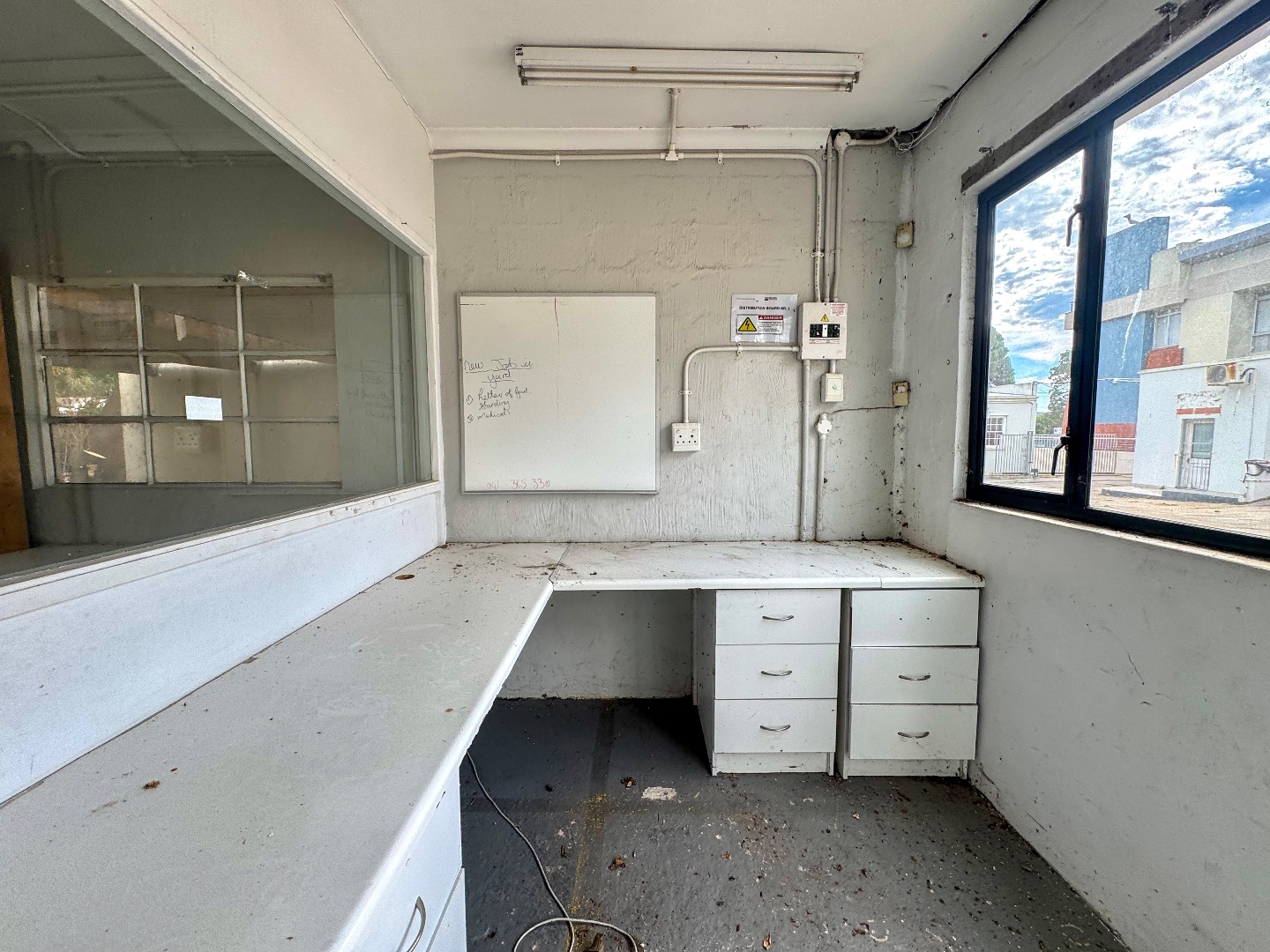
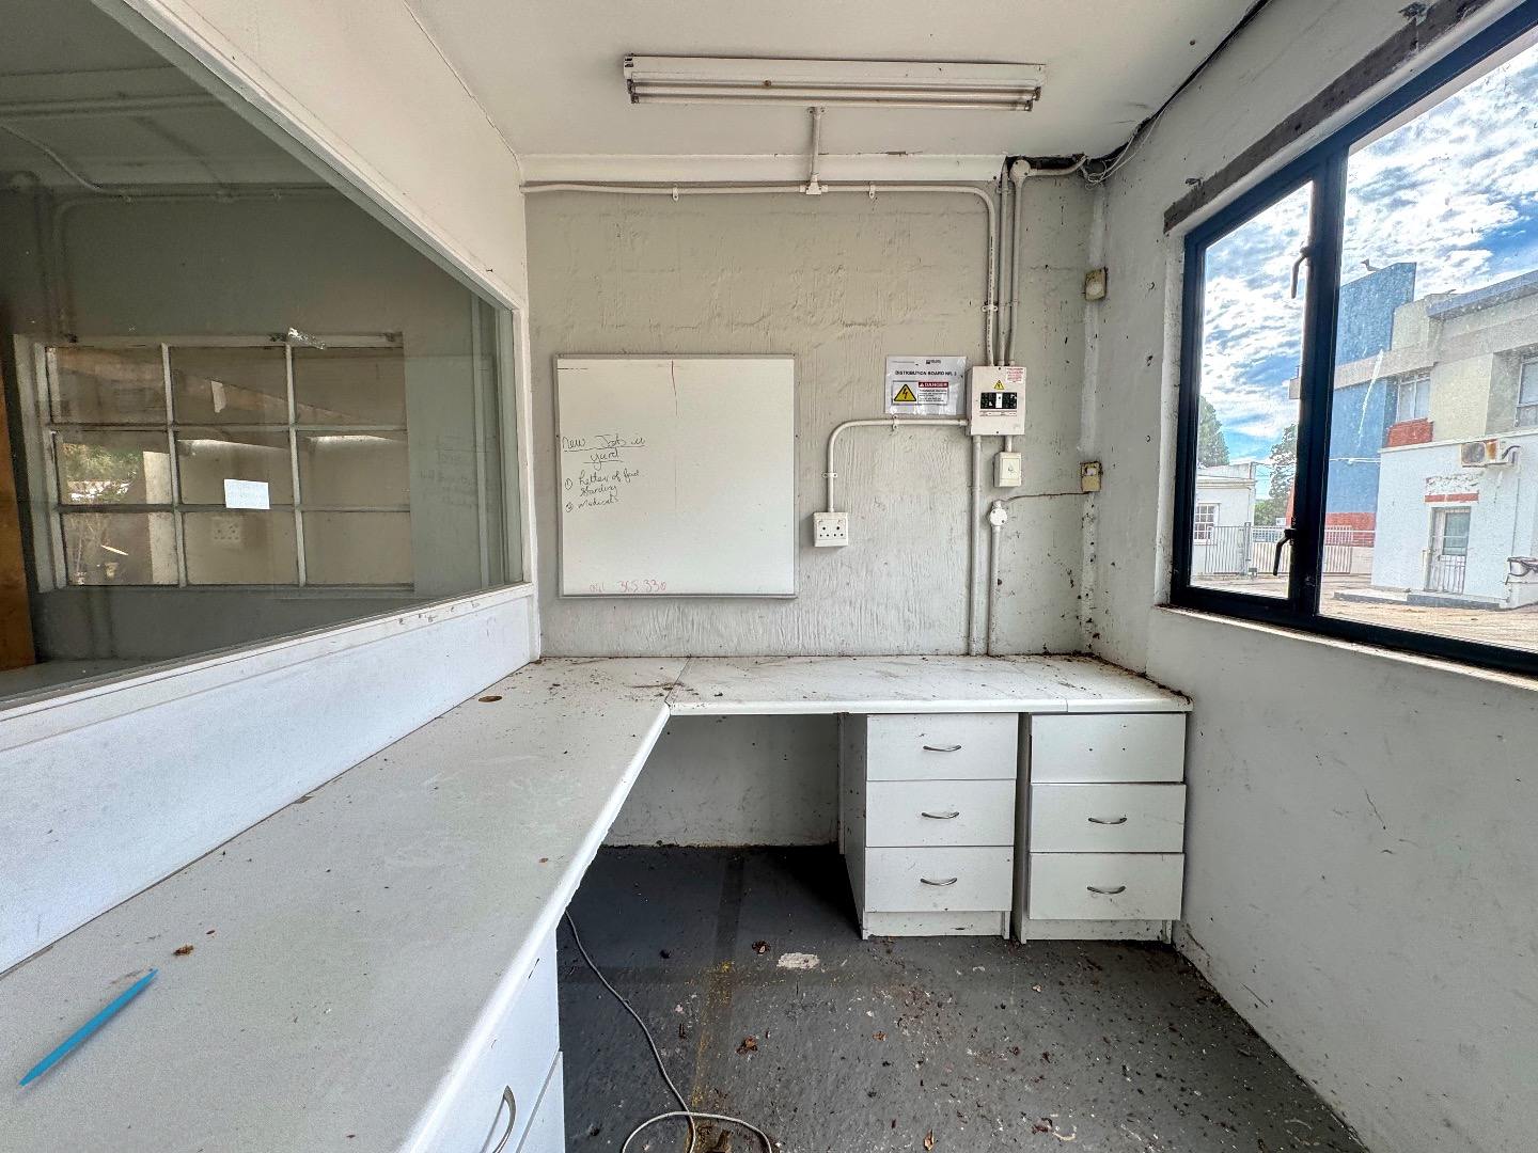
+ pen [15,968,160,1090]
